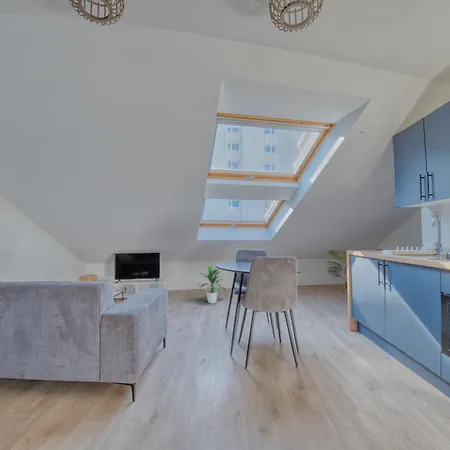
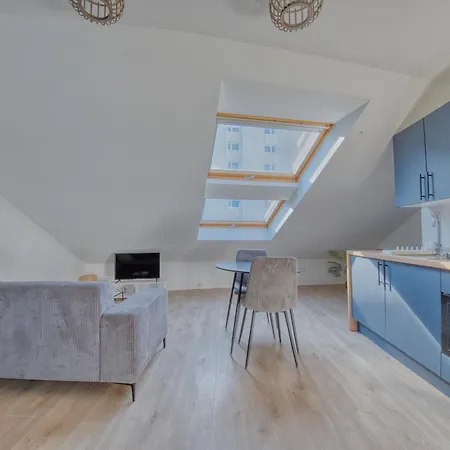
- indoor plant [199,263,227,304]
